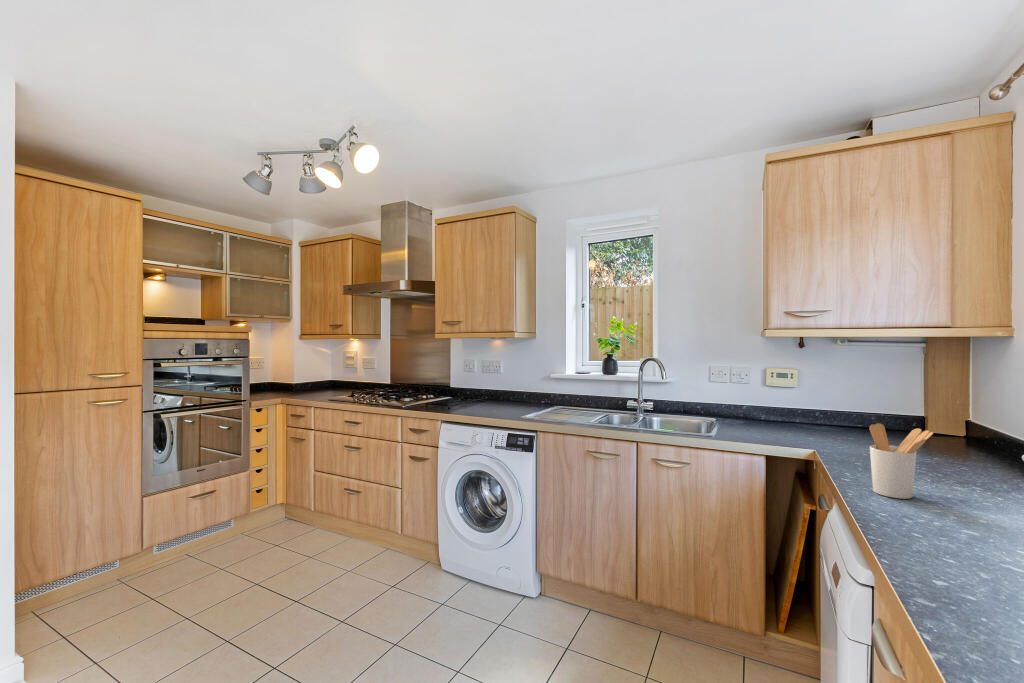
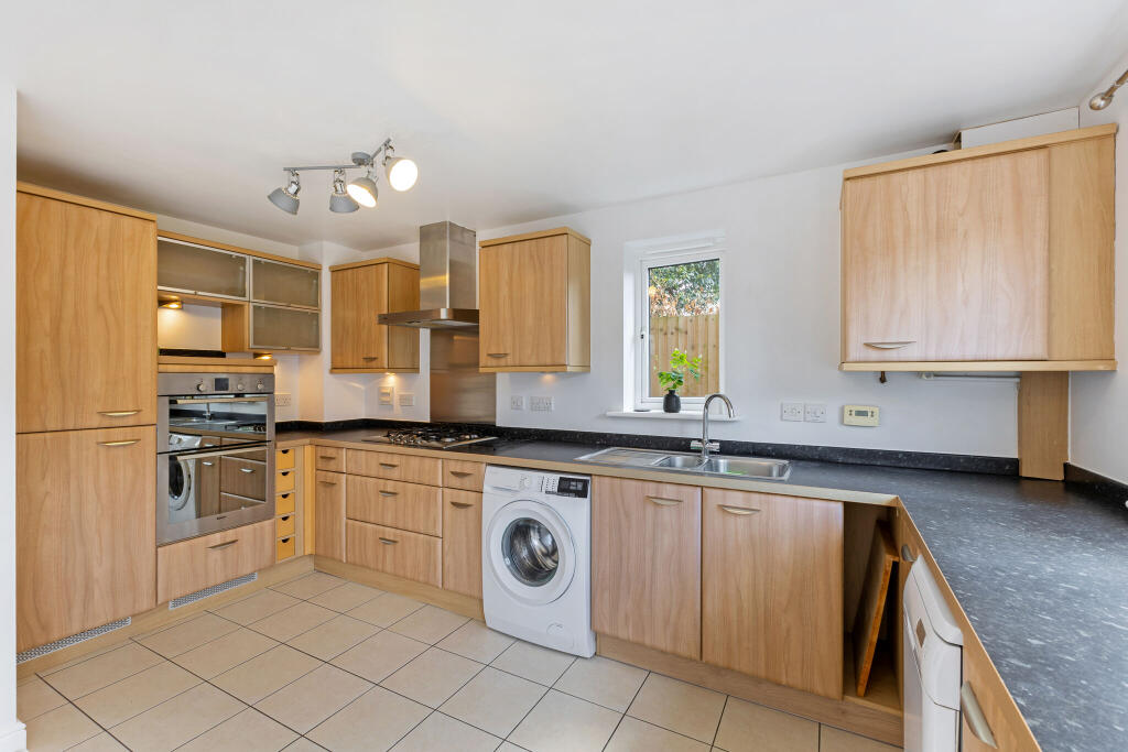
- utensil holder [869,422,934,500]
